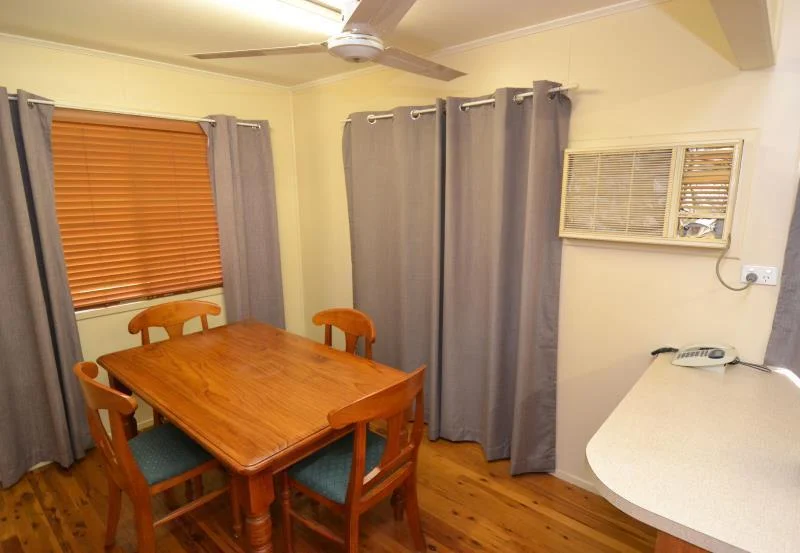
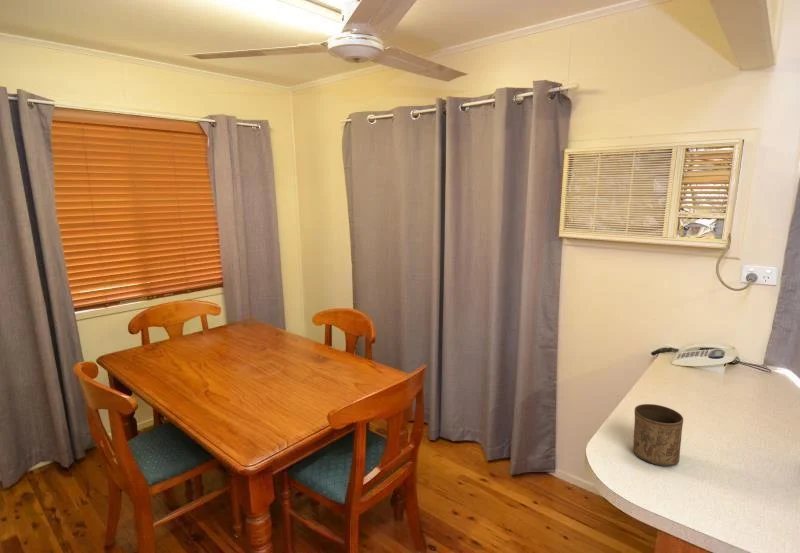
+ cup [632,403,684,467]
